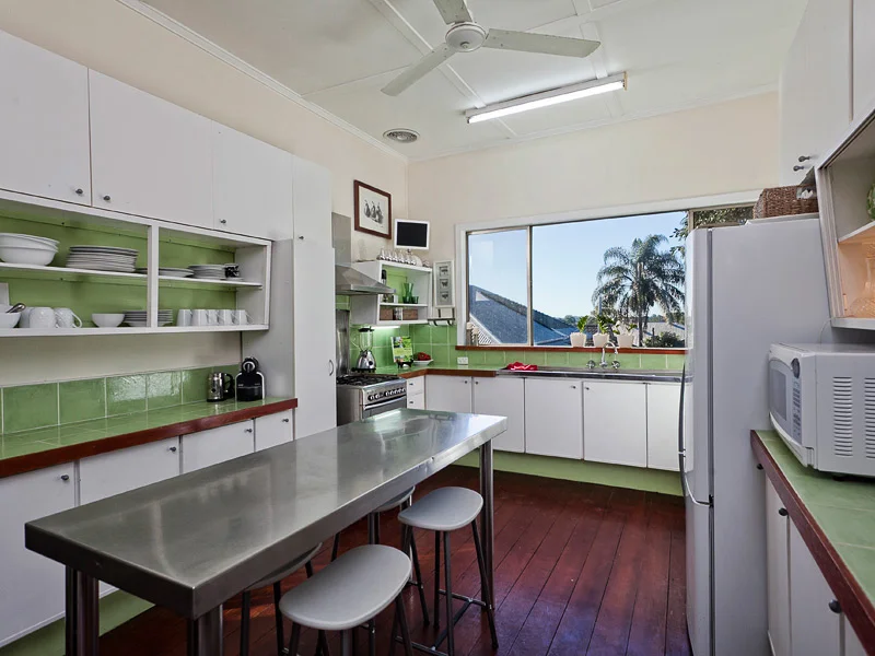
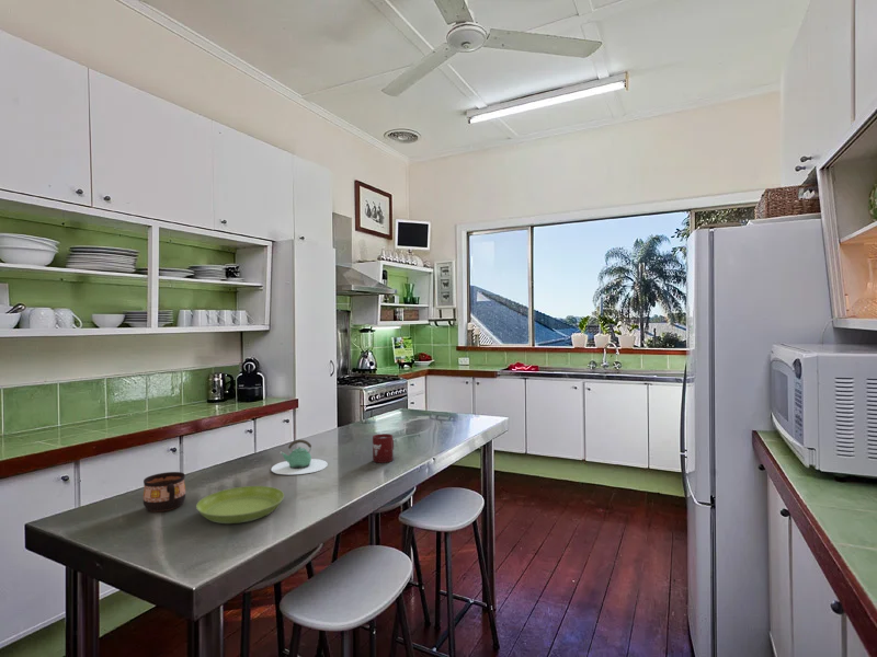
+ cup [143,471,186,512]
+ saucer [195,485,285,525]
+ cup [372,433,395,464]
+ teapot [270,439,329,475]
